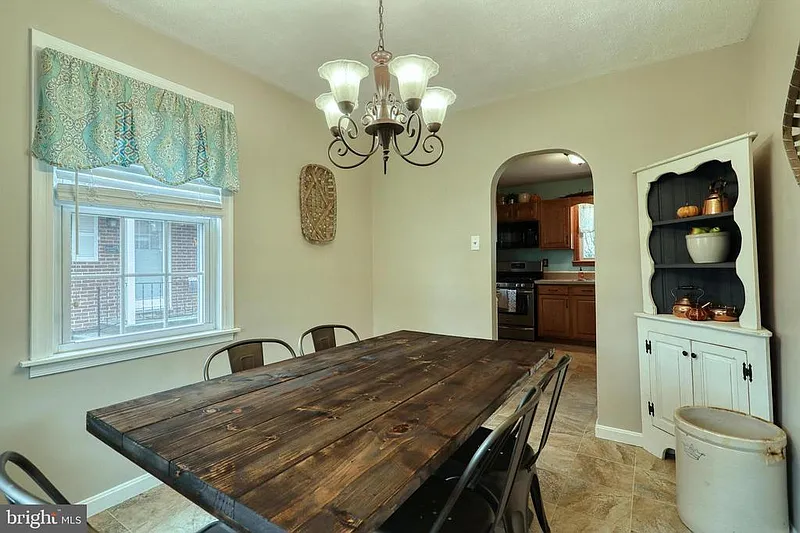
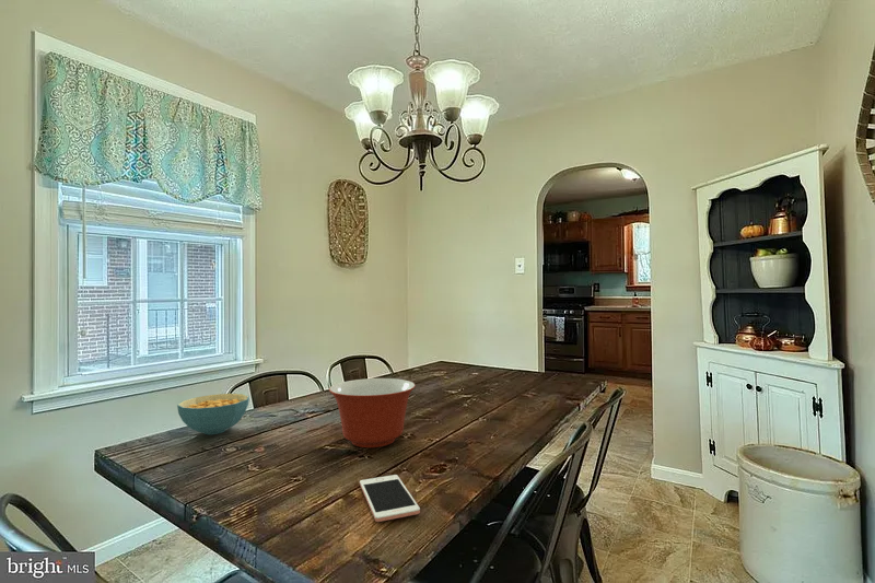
+ cereal bowl [176,393,250,435]
+ cell phone [359,474,421,523]
+ mixing bowl [328,377,417,448]
